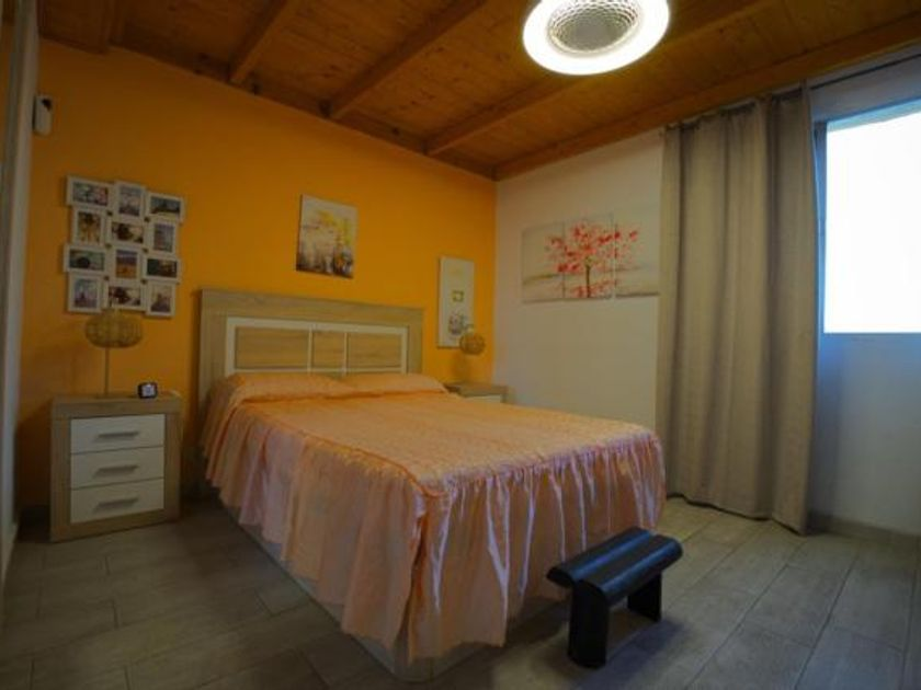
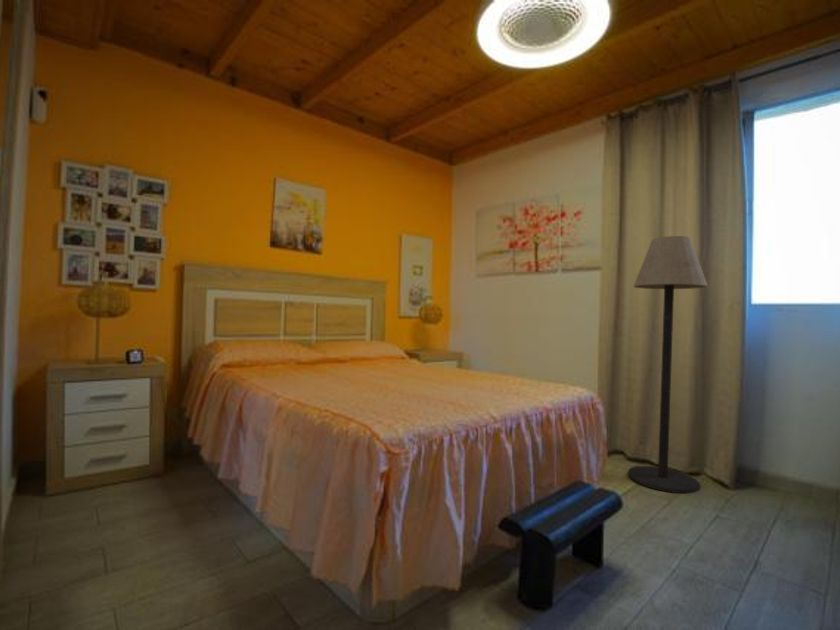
+ floor lamp [627,235,709,494]
